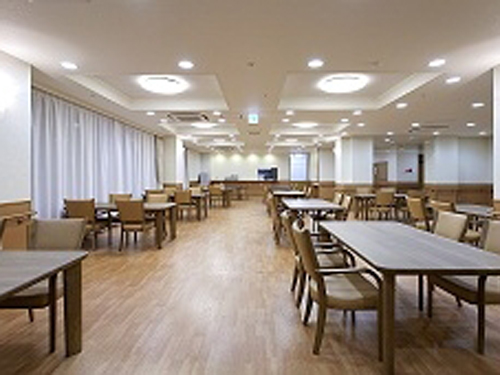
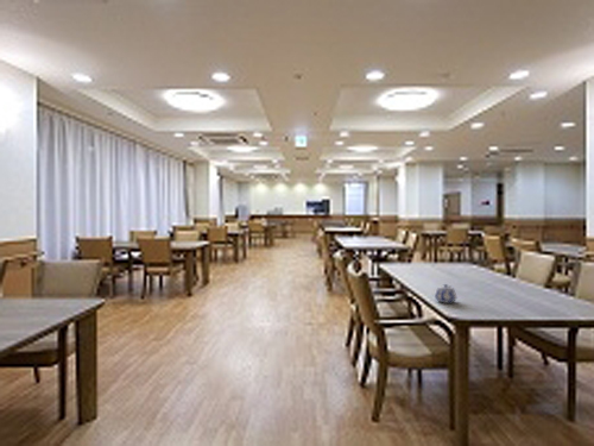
+ teapot [434,283,457,304]
